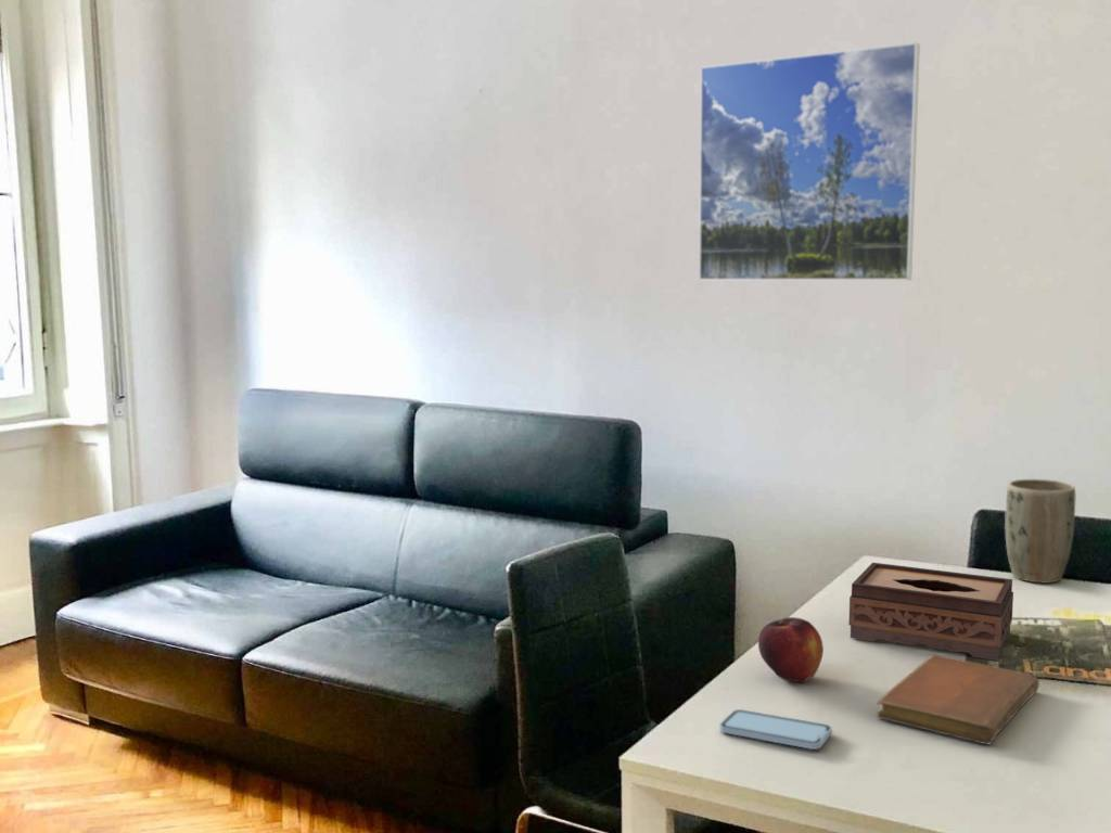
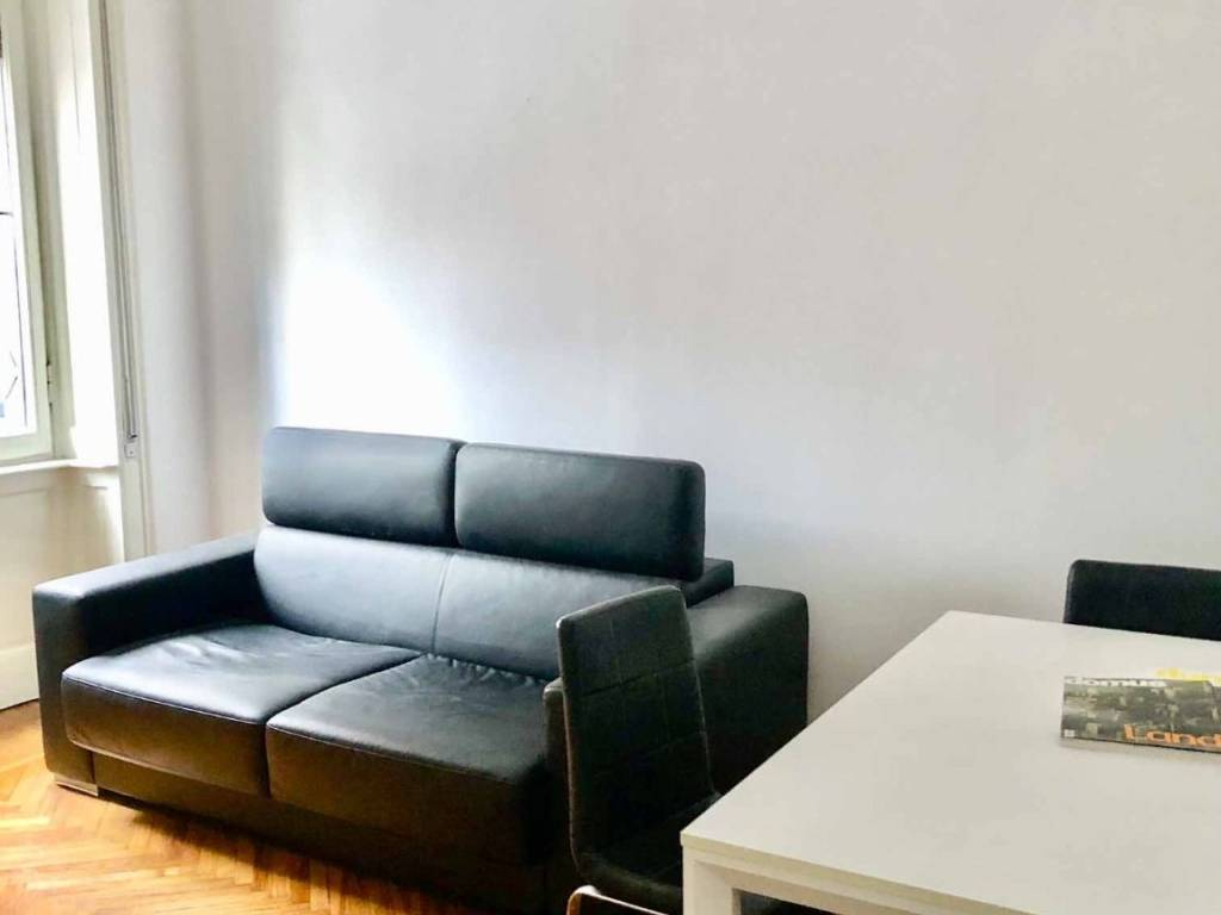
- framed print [698,41,921,281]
- tissue box [848,562,1014,662]
- smartphone [718,708,833,751]
- plant pot [1004,478,1076,584]
- fruit [757,616,825,683]
- notebook [876,654,1040,745]
